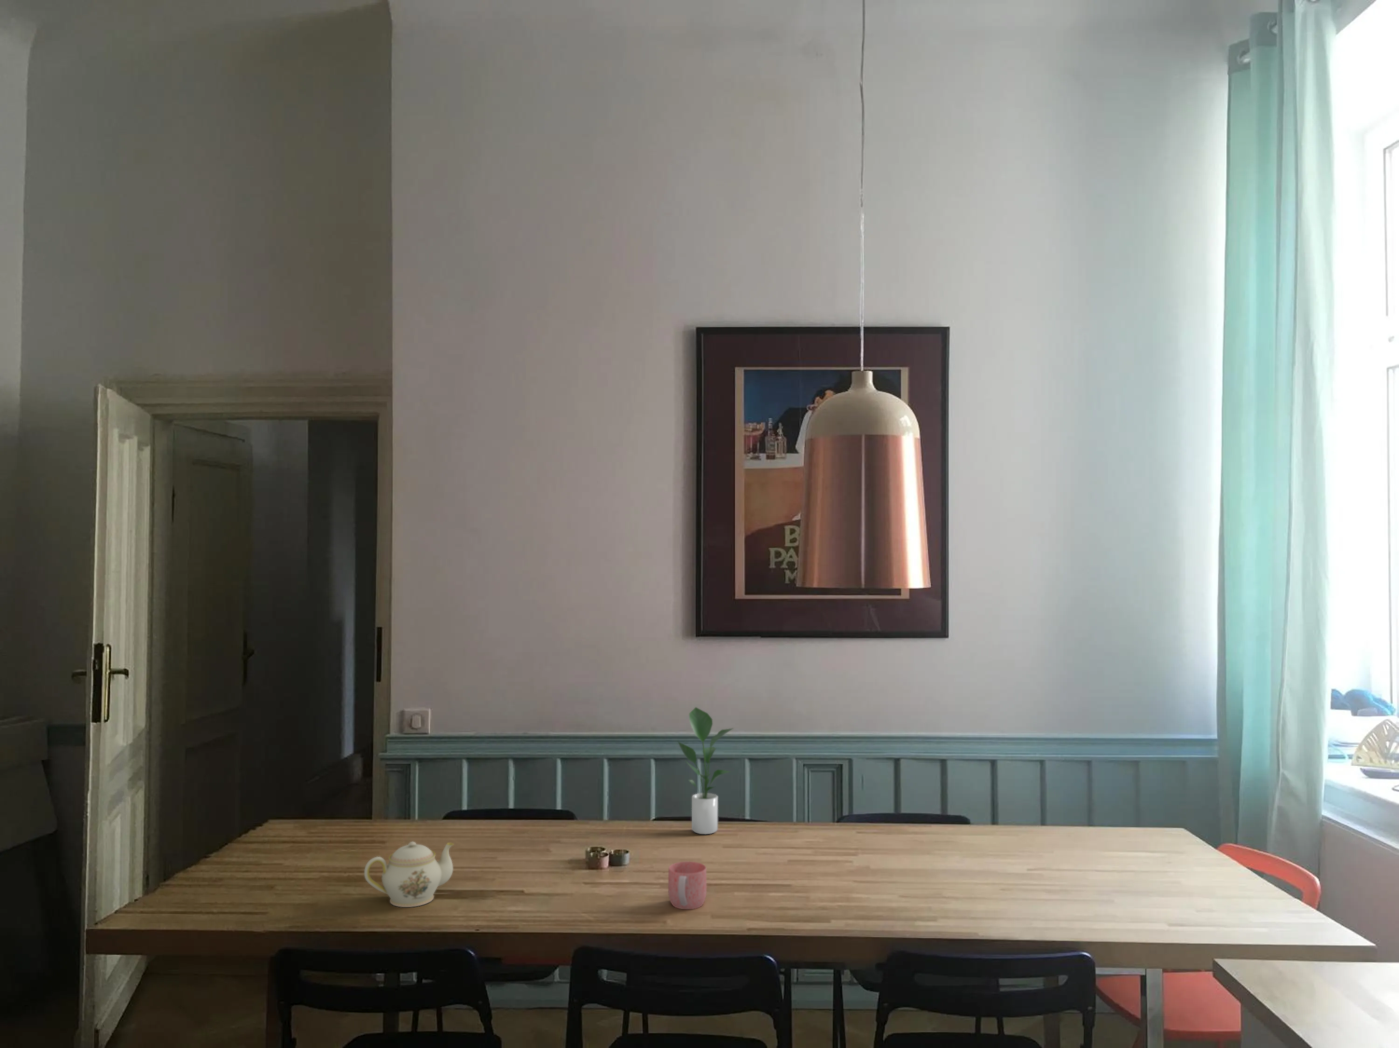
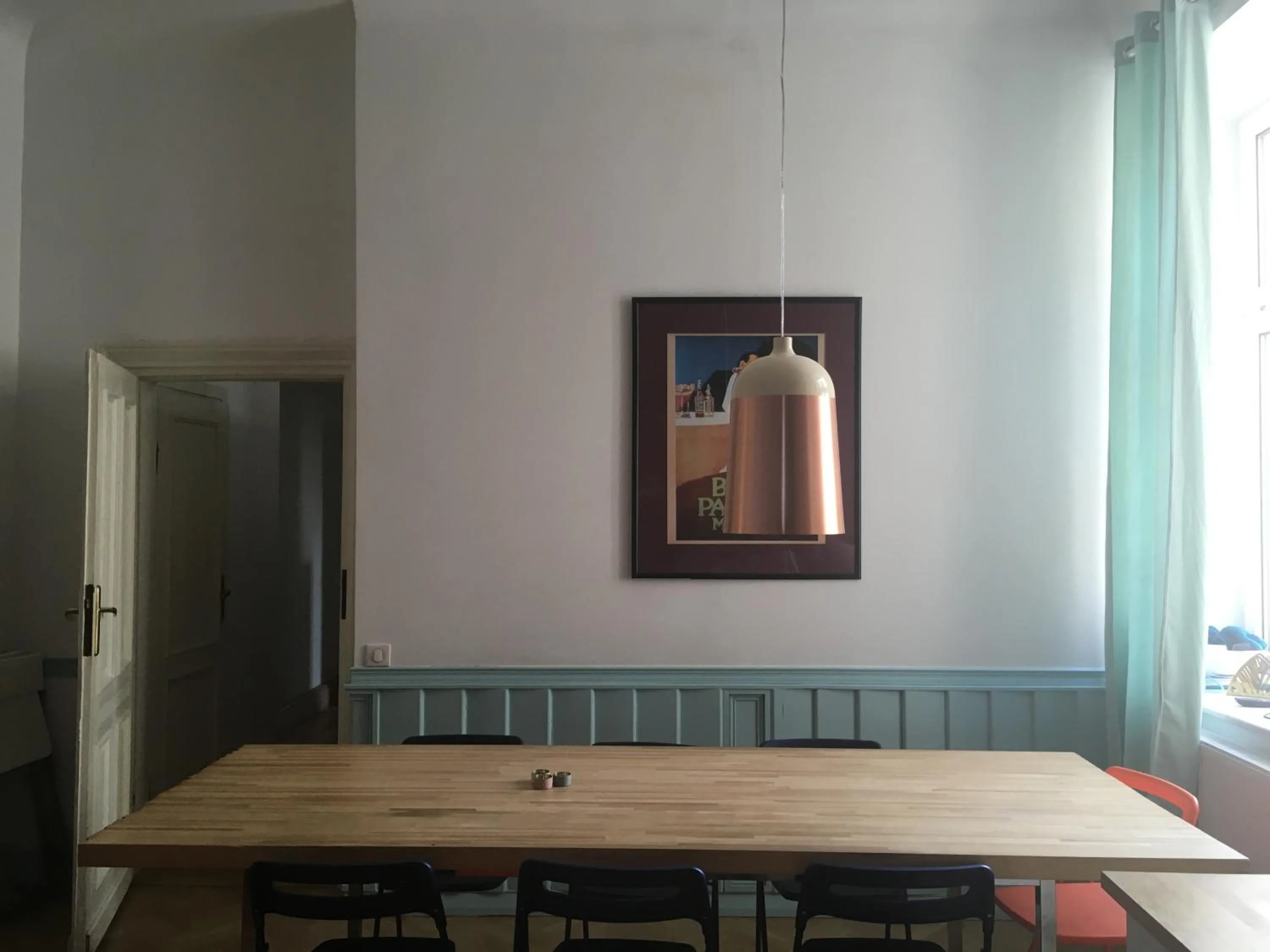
- mug [668,861,707,909]
- potted plant [677,707,735,836]
- teapot [364,841,454,908]
